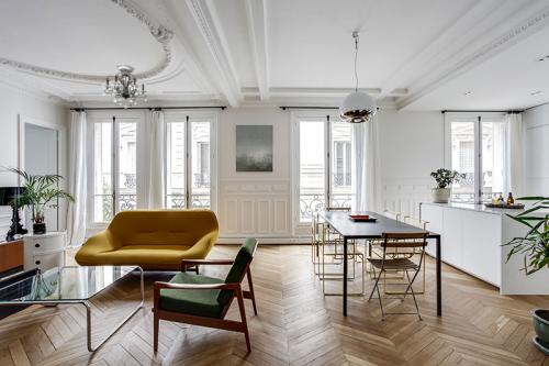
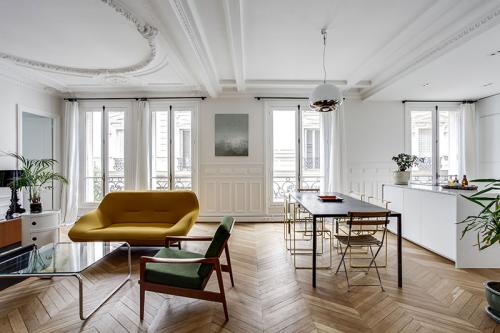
- chandelier [101,64,148,110]
